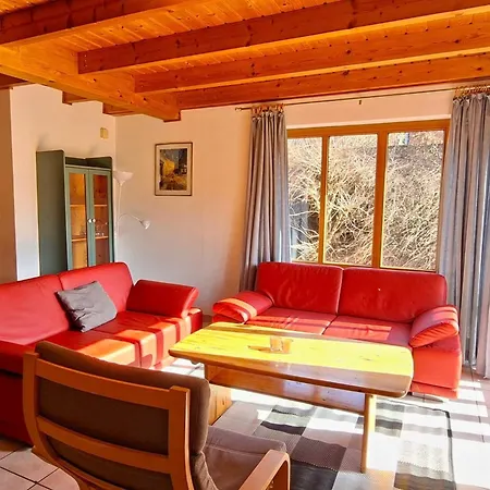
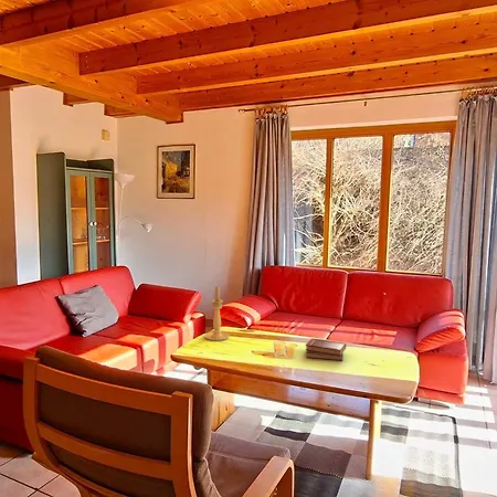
+ book set [305,338,347,362]
+ candle holder [203,285,231,341]
